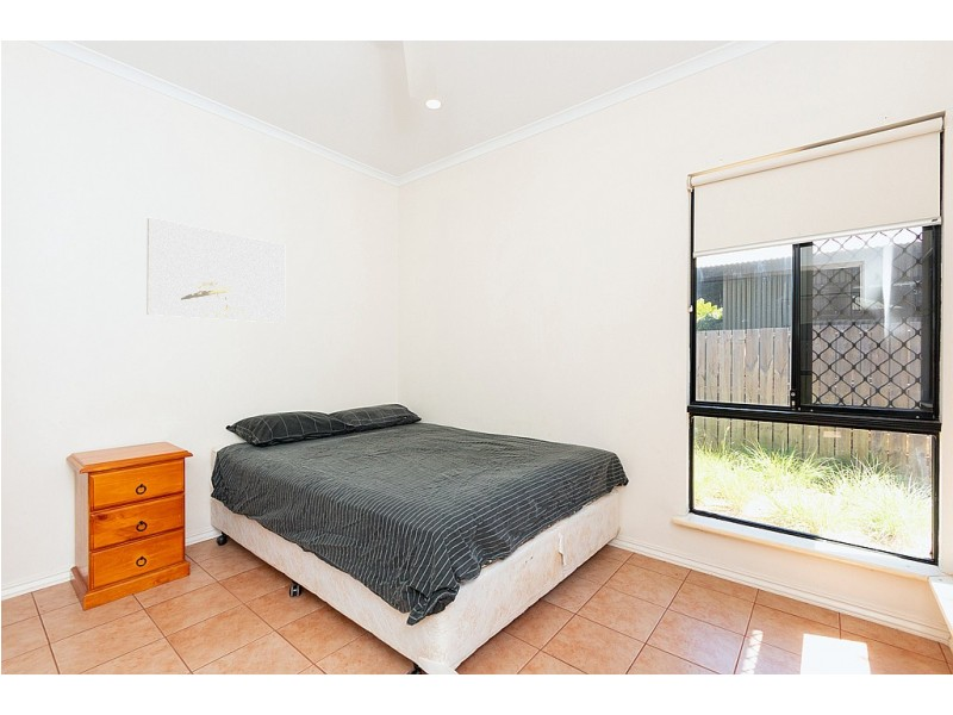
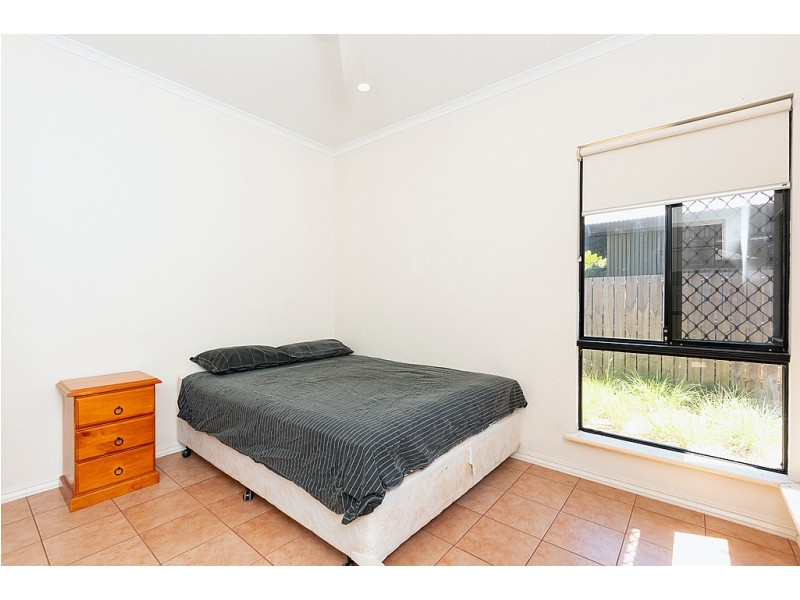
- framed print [147,217,286,324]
